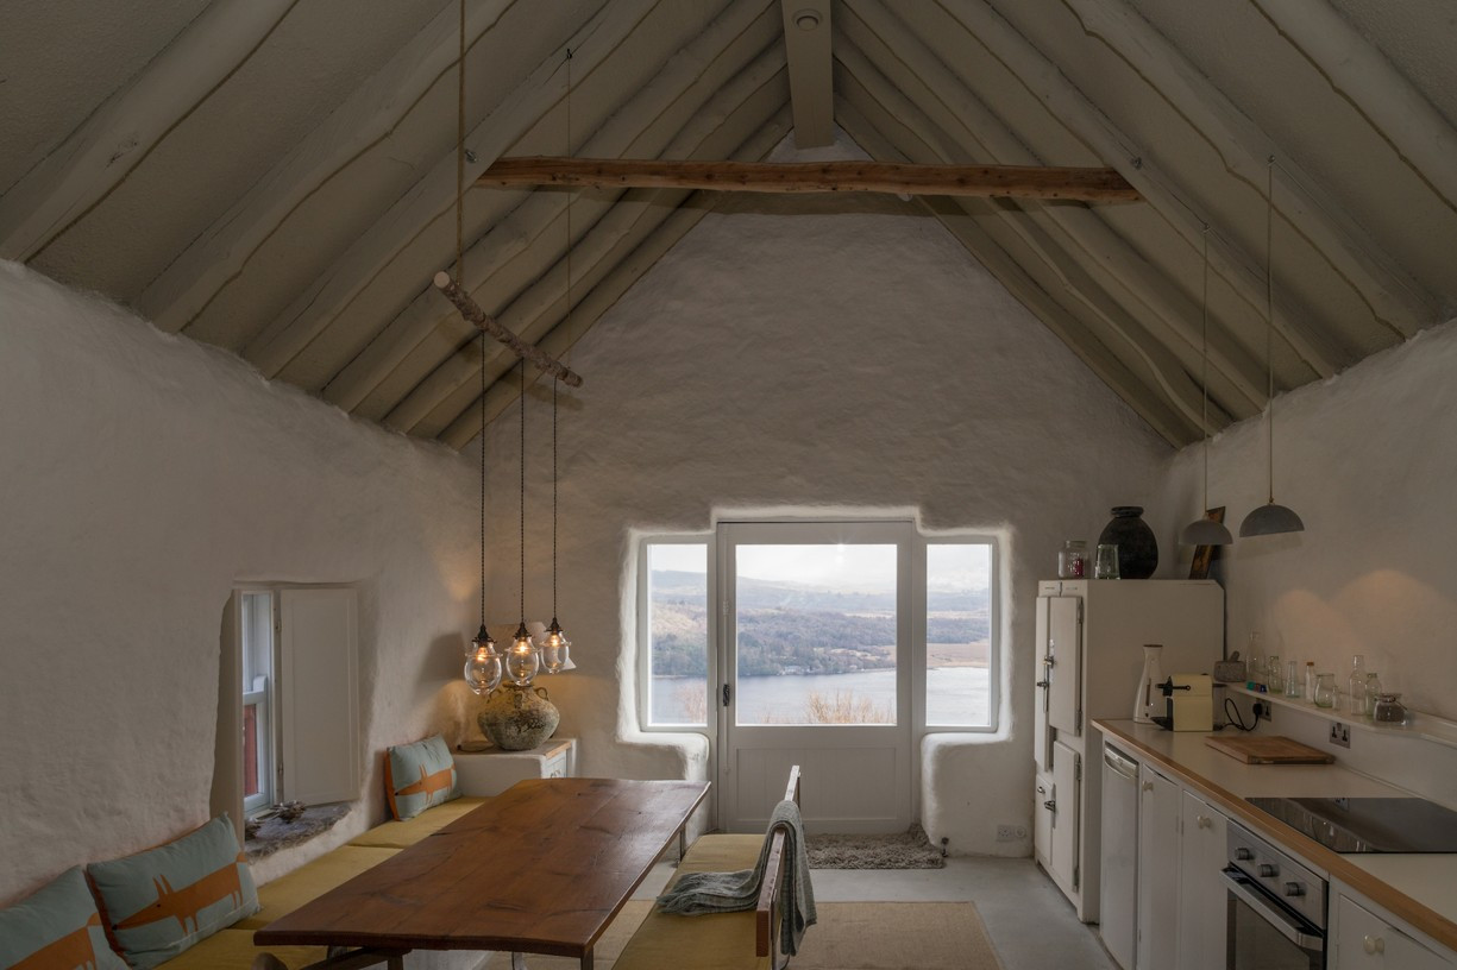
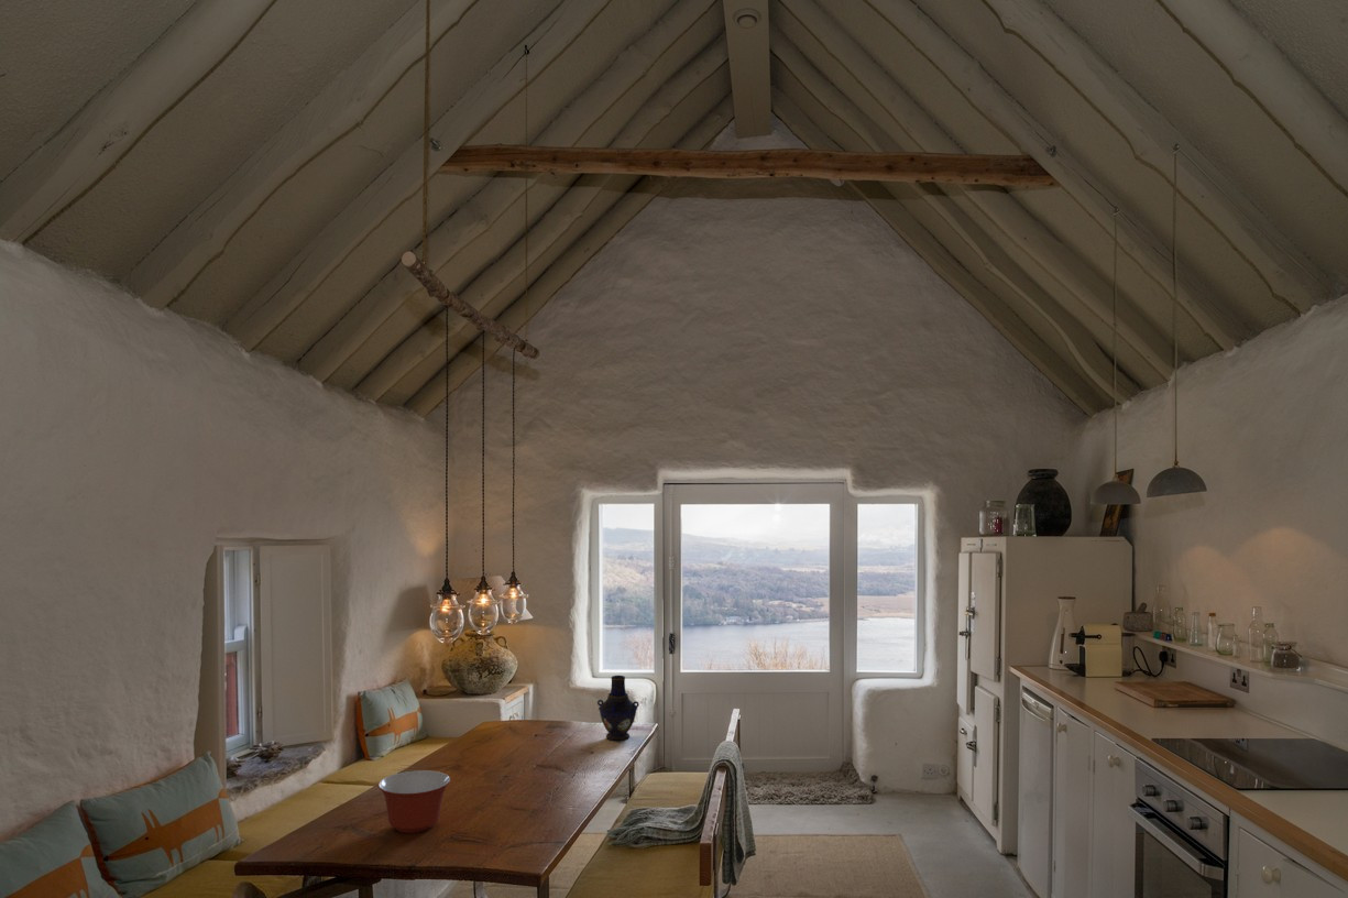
+ mixing bowl [377,769,451,834]
+ vase [596,675,640,742]
